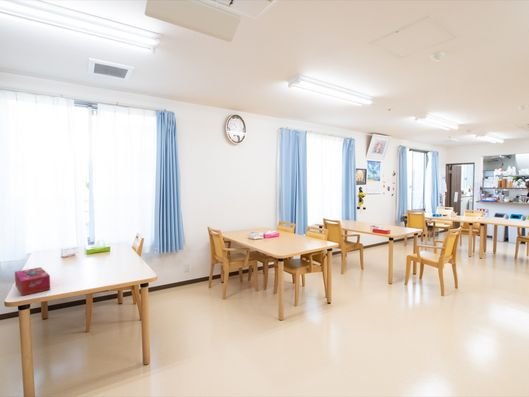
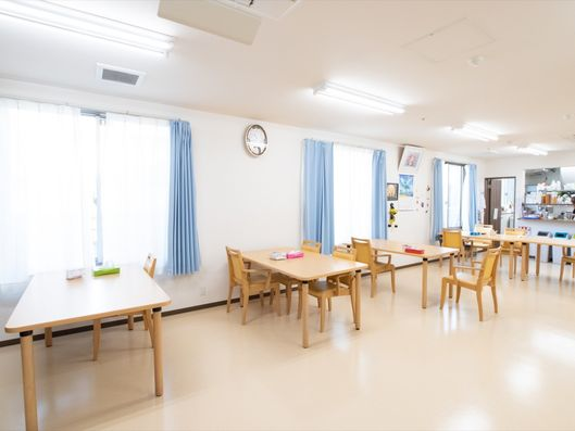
- tissue box [14,266,51,297]
